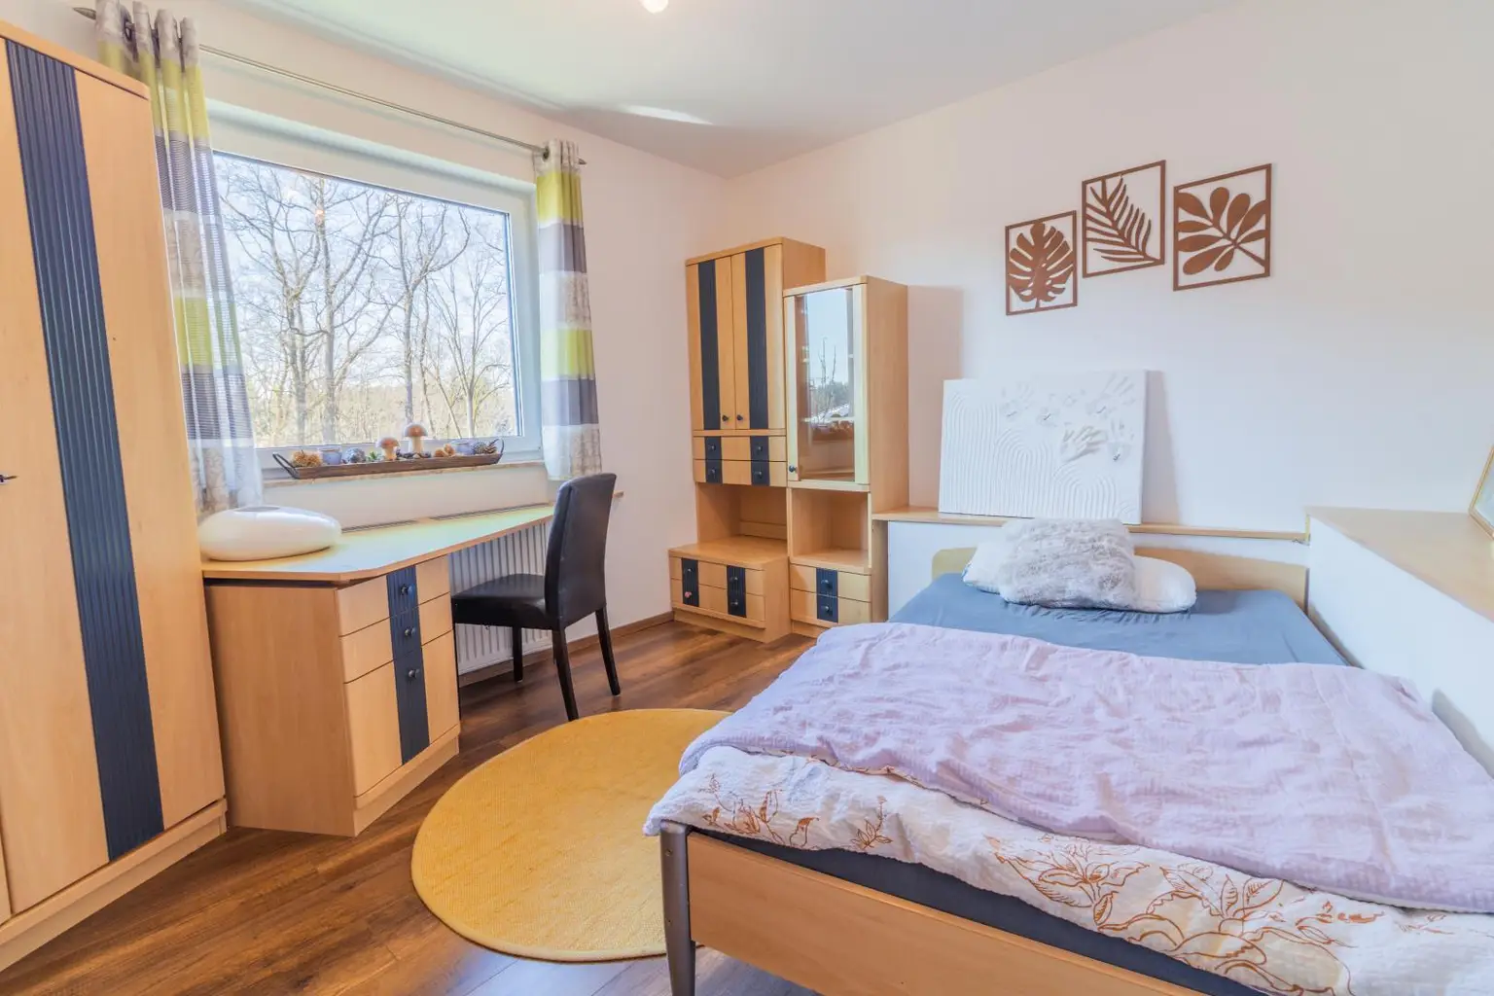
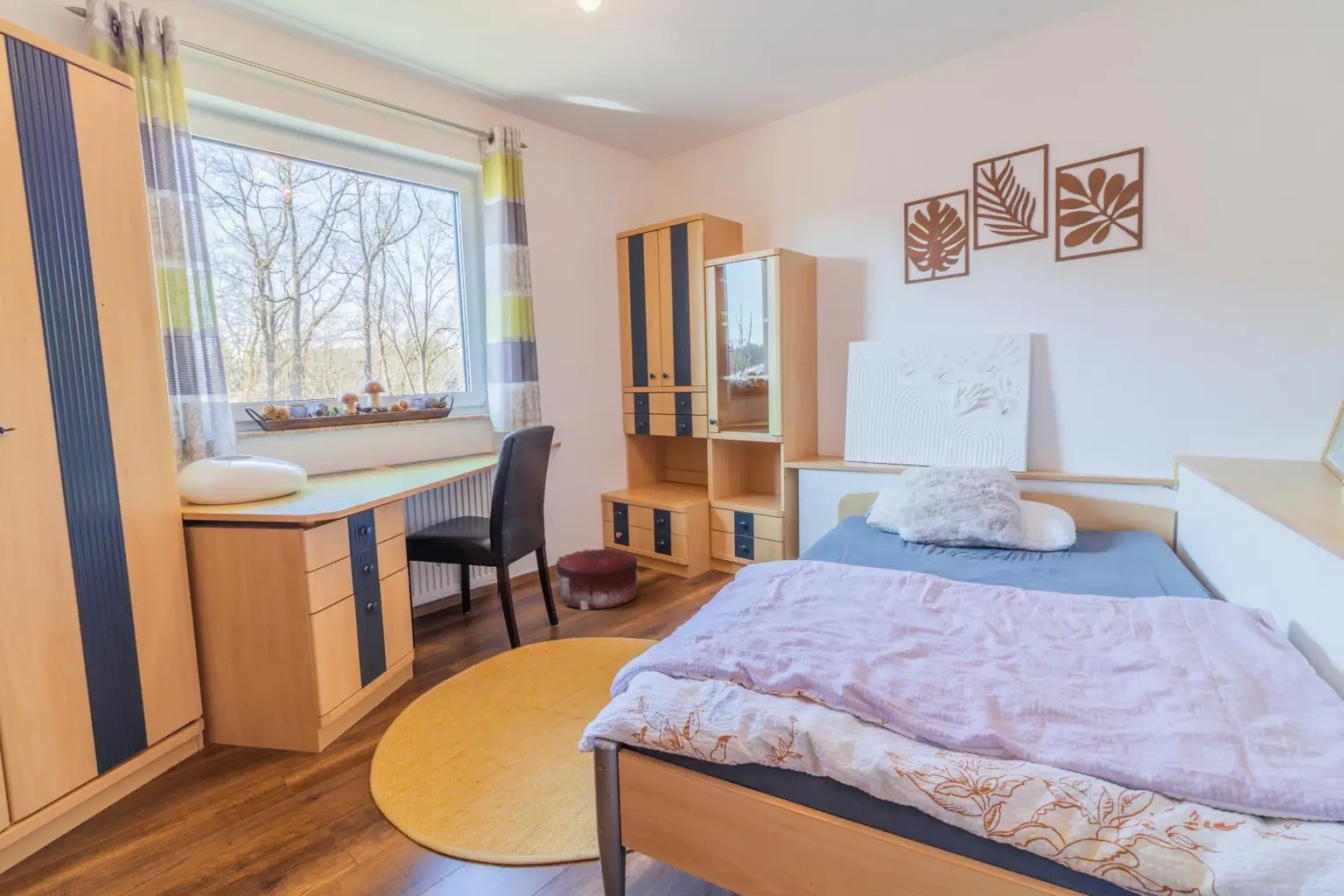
+ pouf [555,548,639,611]
